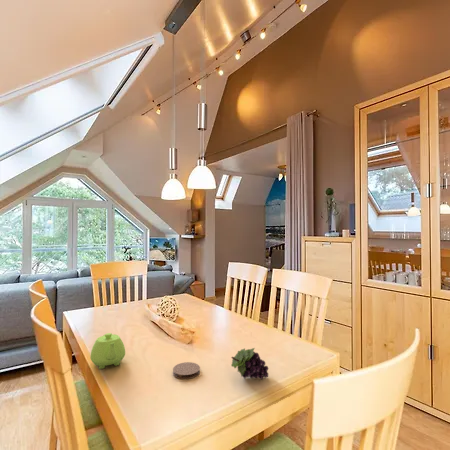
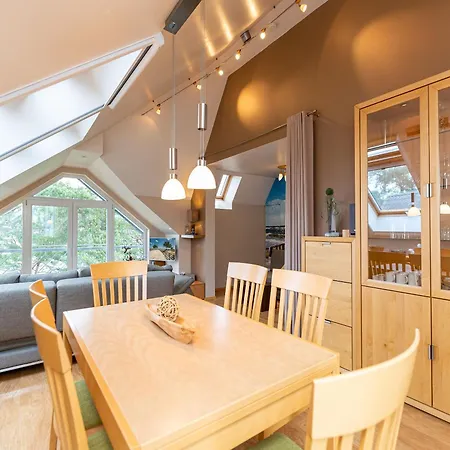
- teapot [89,332,126,370]
- coaster [172,361,201,380]
- fruit [230,347,269,380]
